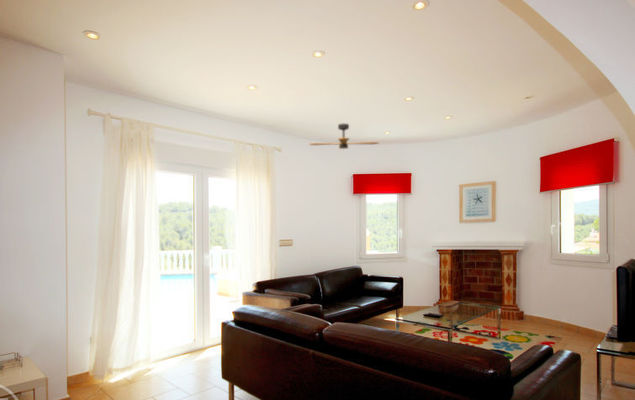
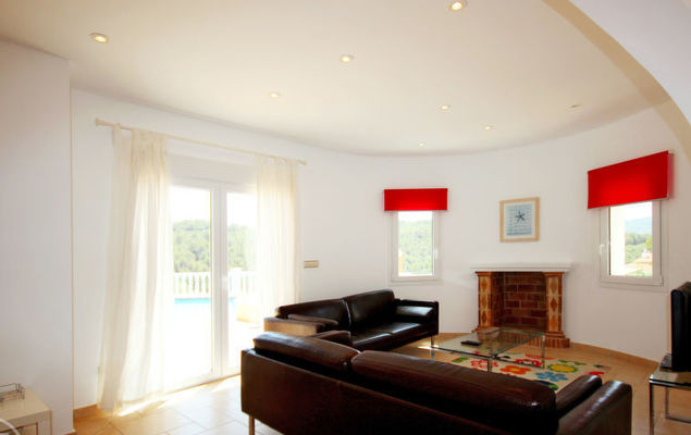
- ceiling fan [308,123,379,150]
